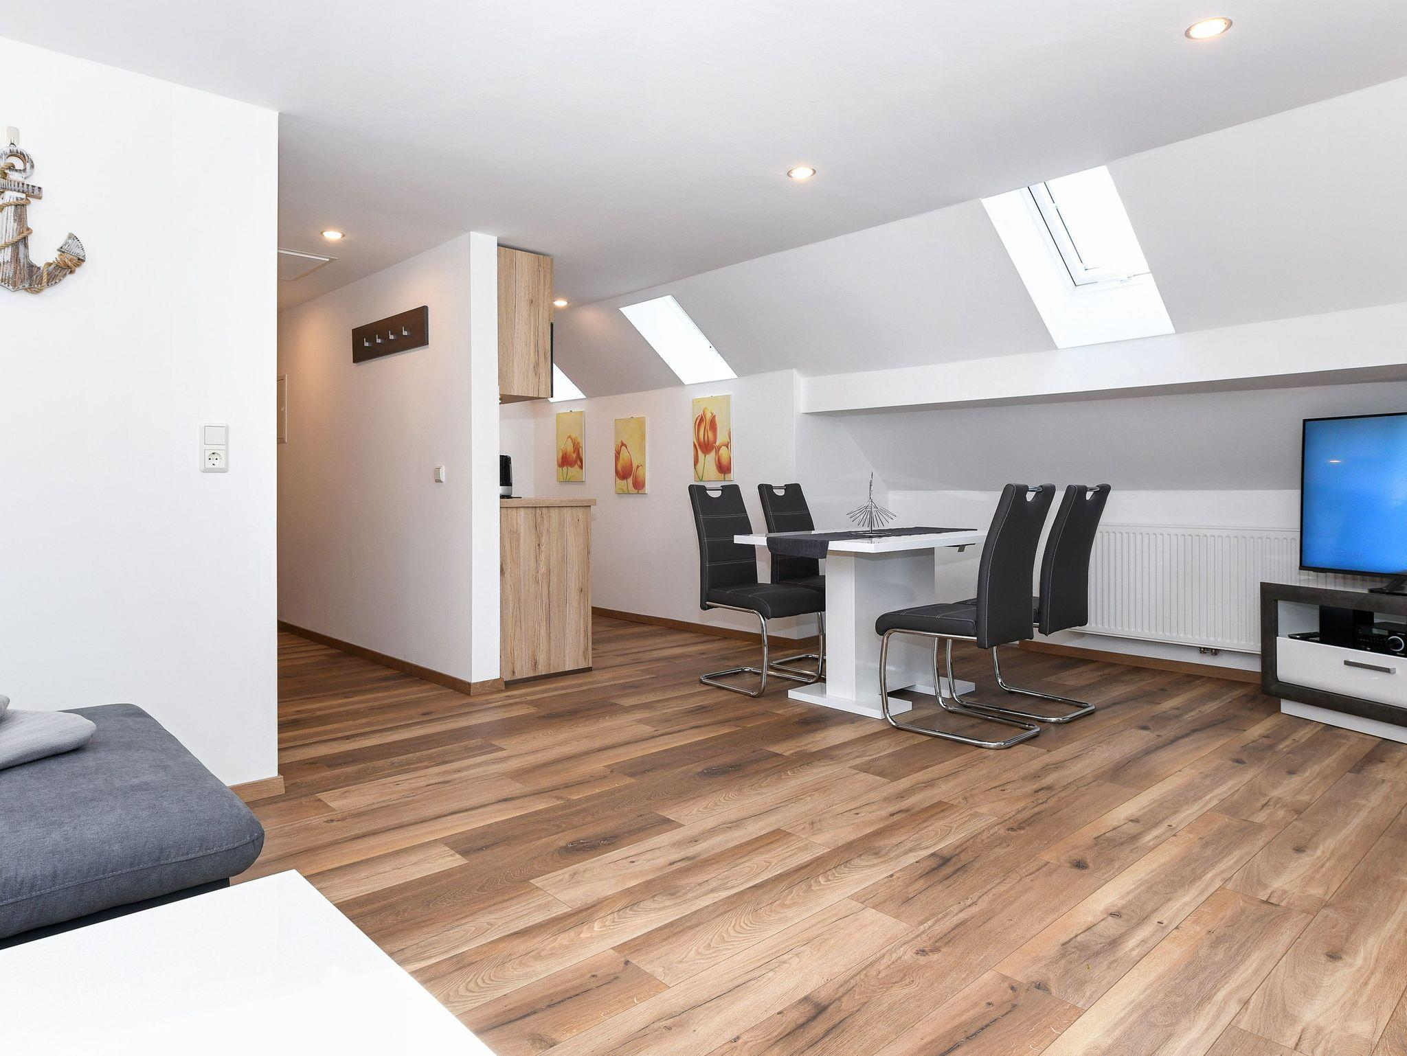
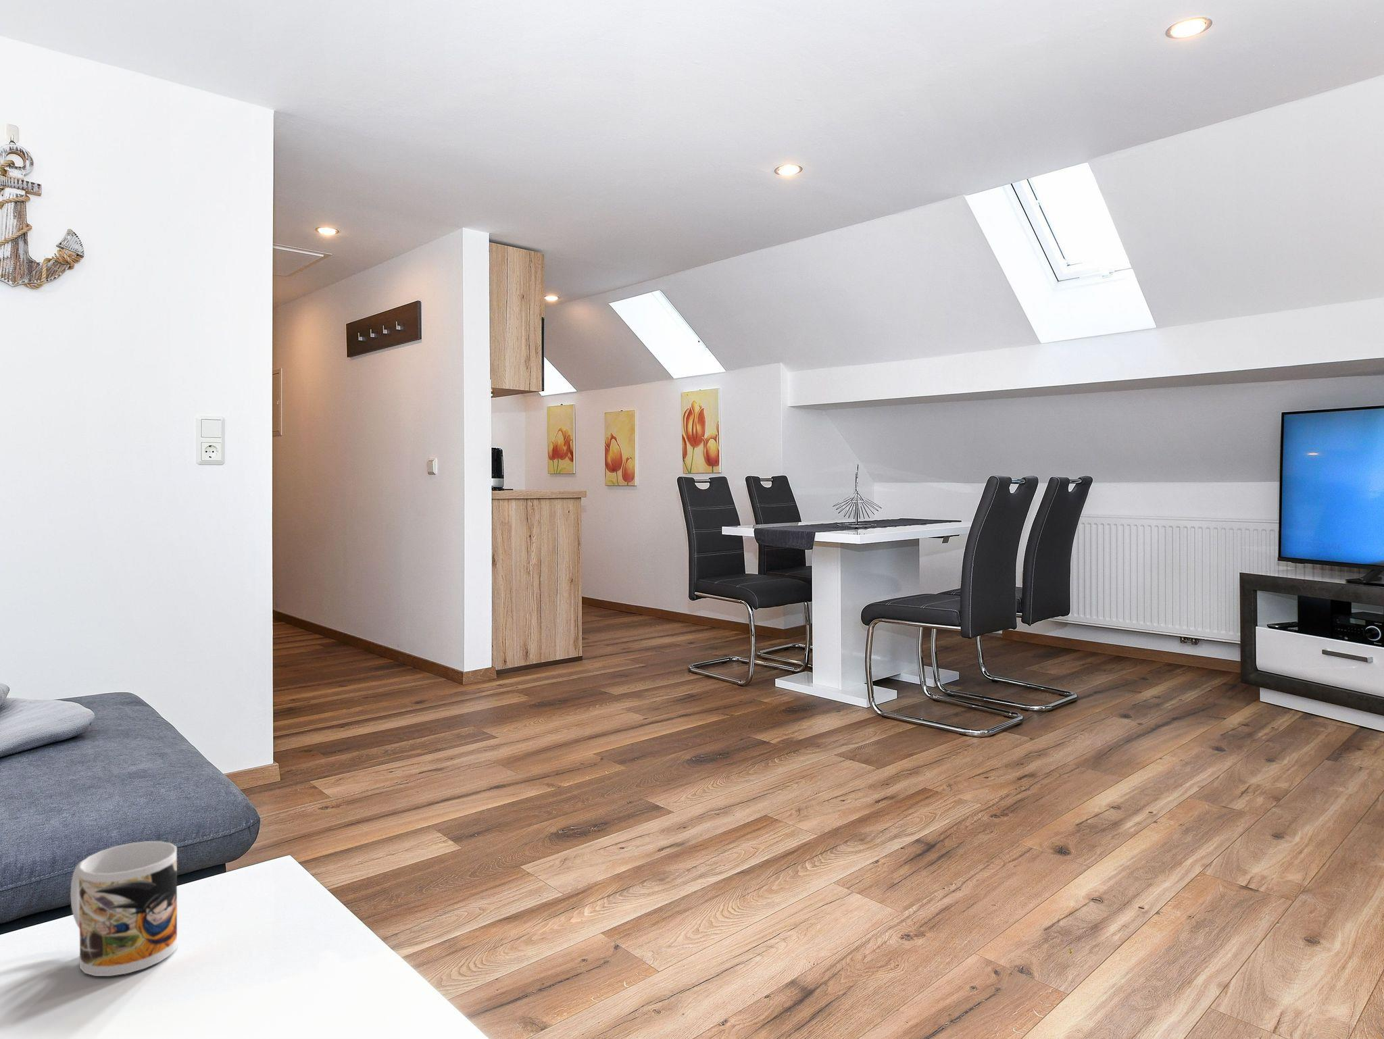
+ mug [70,840,178,977]
